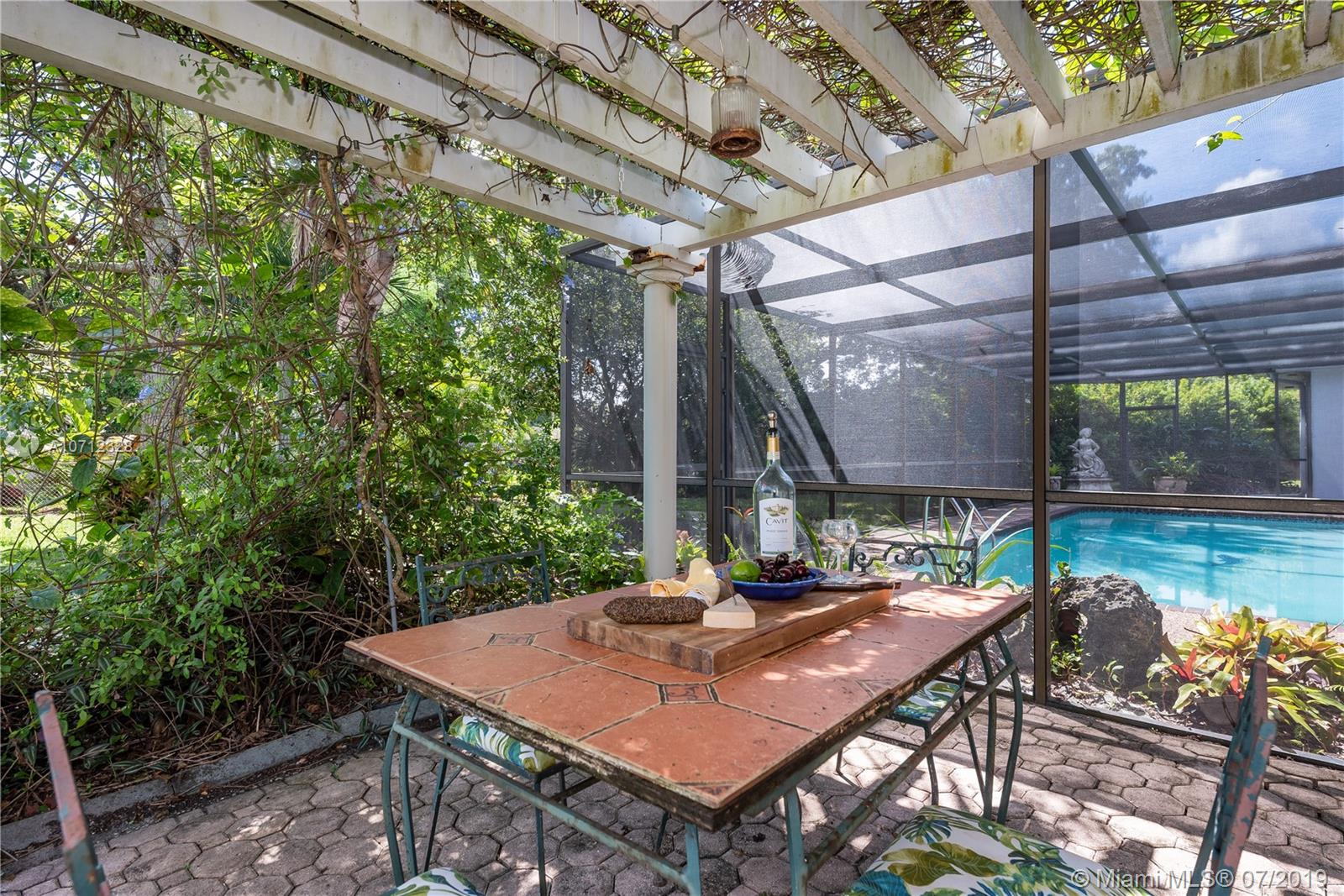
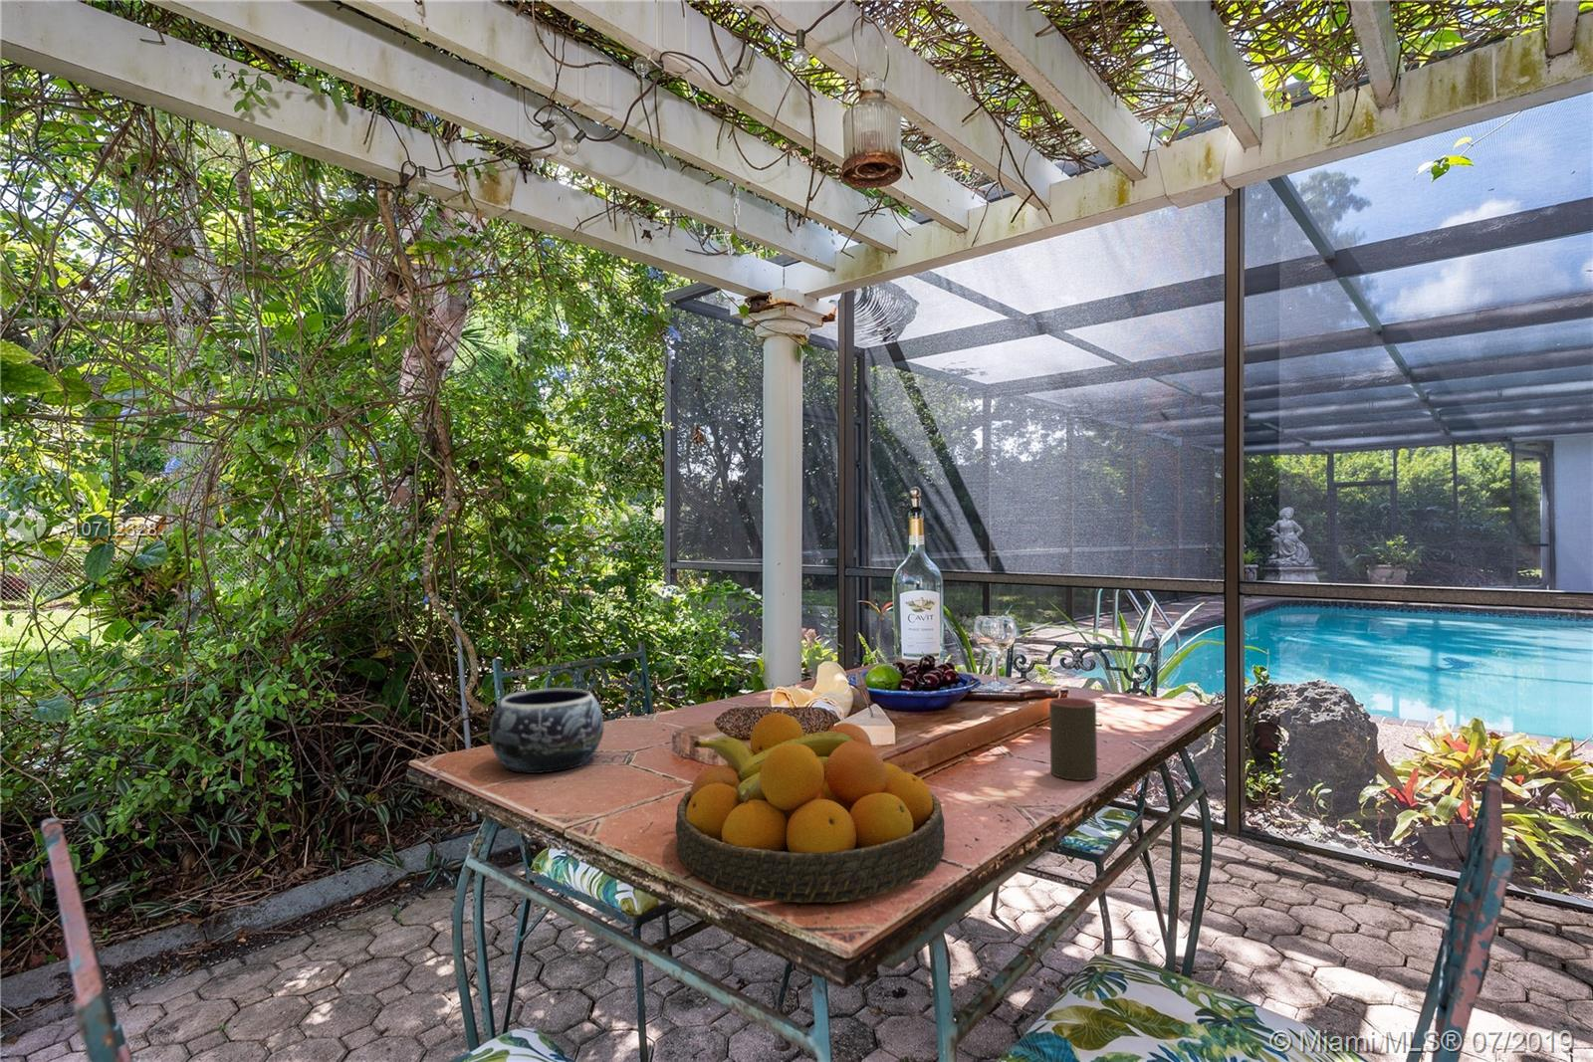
+ decorative bowl [488,686,604,774]
+ fruit bowl [676,711,946,903]
+ cup [1049,697,1099,781]
